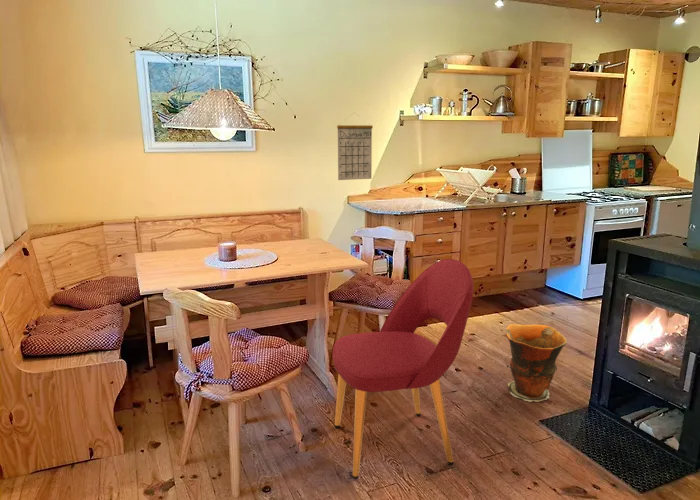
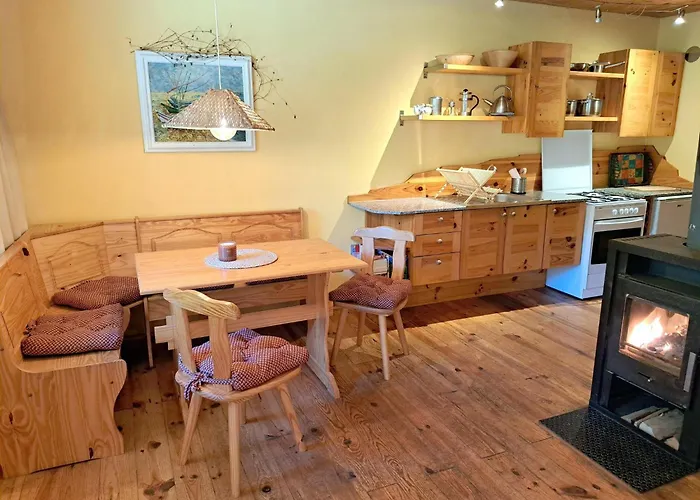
- calendar [336,111,374,181]
- bucket [504,323,568,403]
- dining chair [331,258,474,480]
